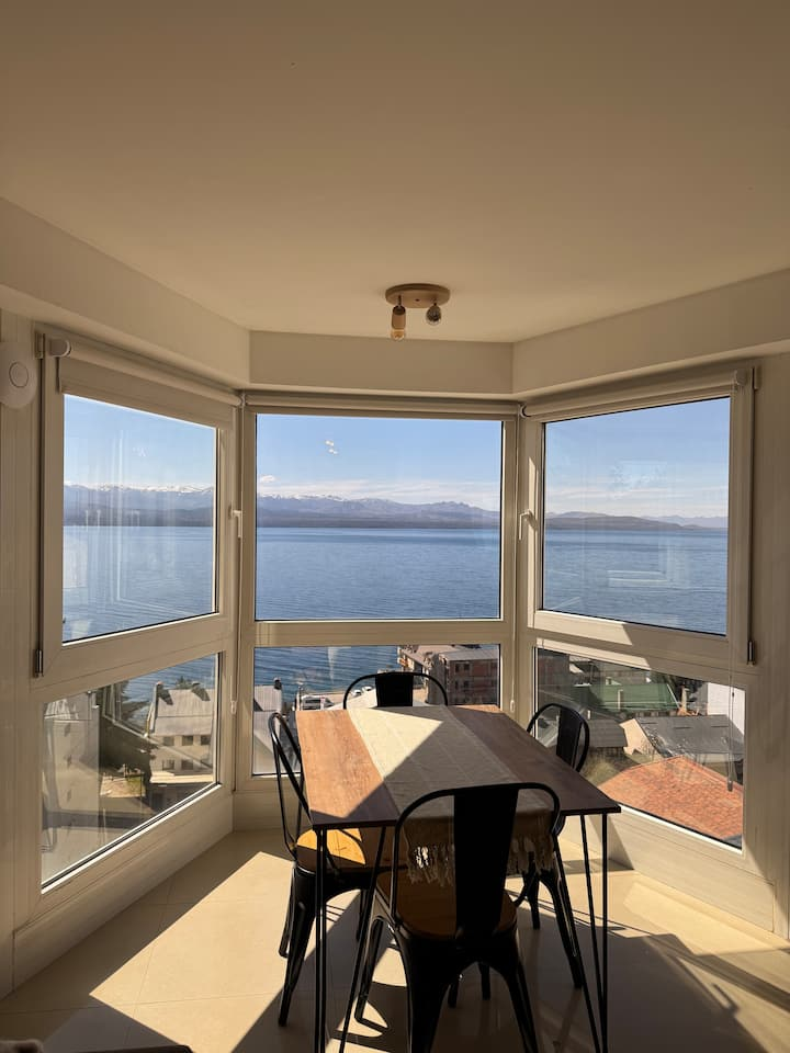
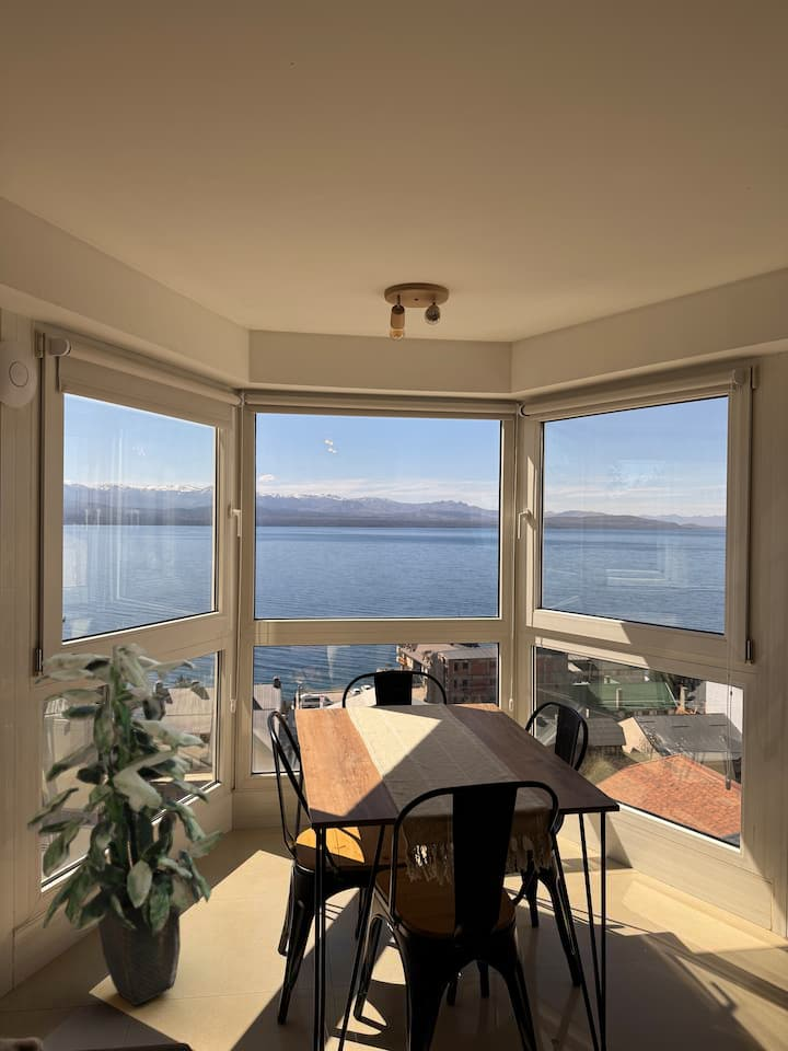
+ indoor plant [26,642,227,1006]
